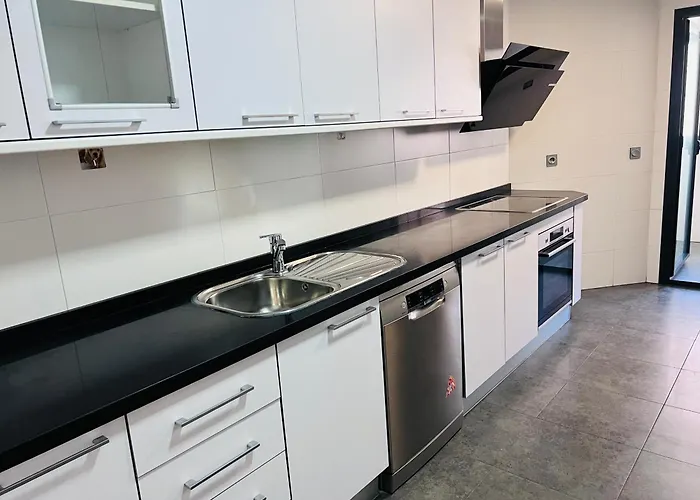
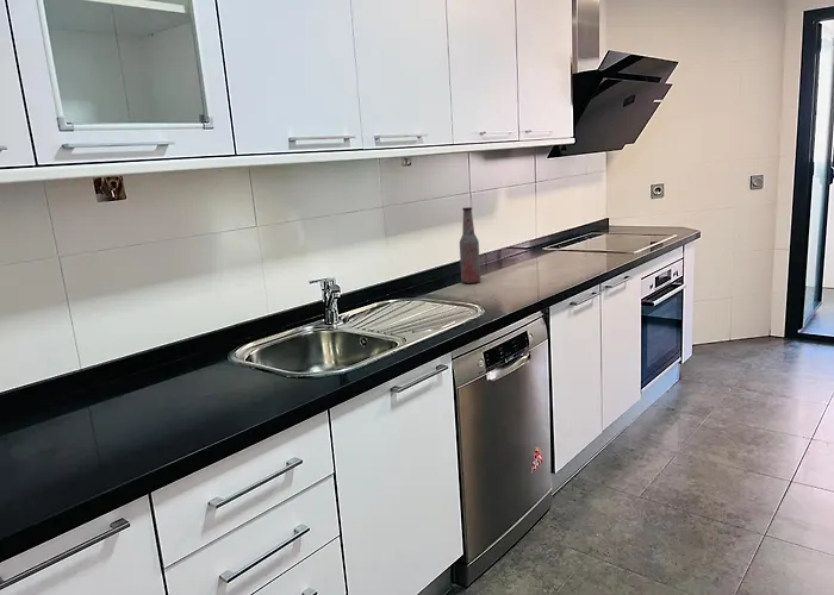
+ bottle [459,206,481,284]
